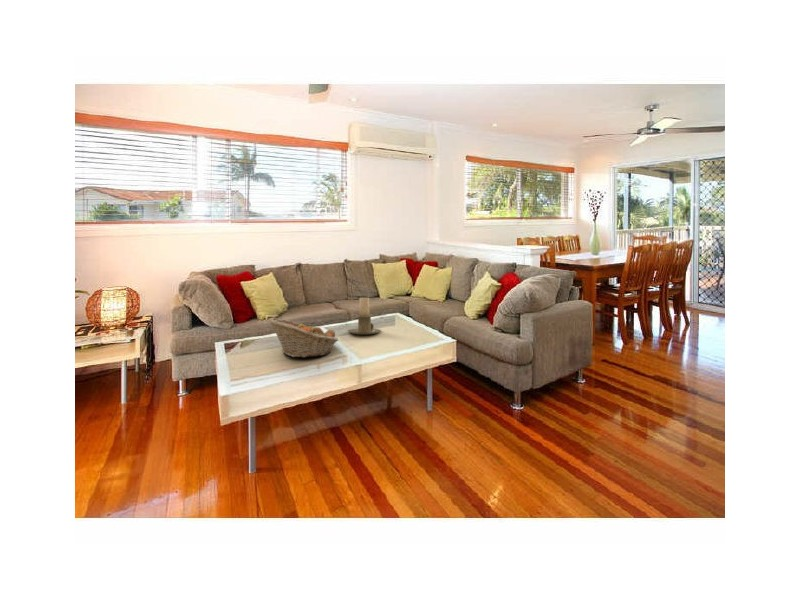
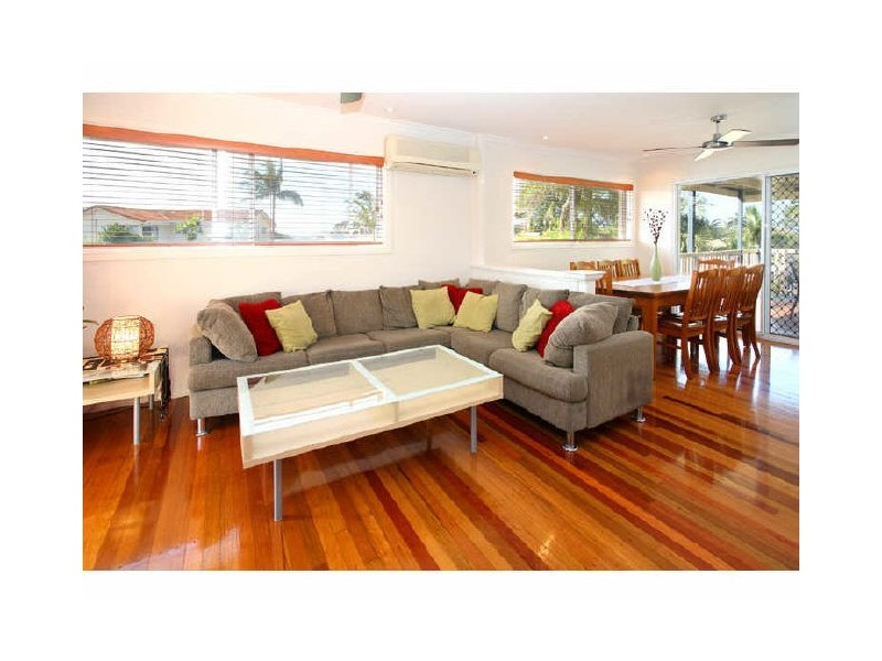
- candle holder [347,296,382,335]
- fruit basket [267,317,339,358]
